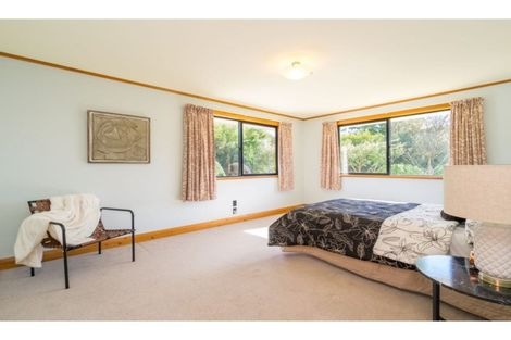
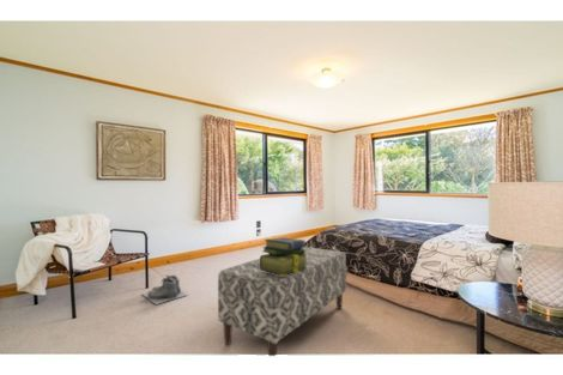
+ bench [217,246,347,357]
+ stack of books [259,236,308,276]
+ boots [140,273,188,306]
